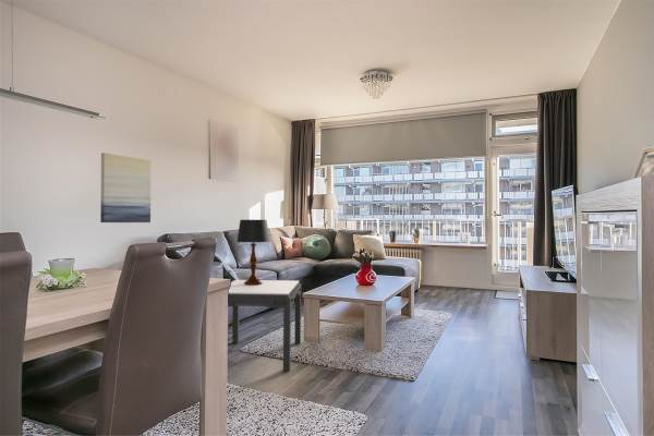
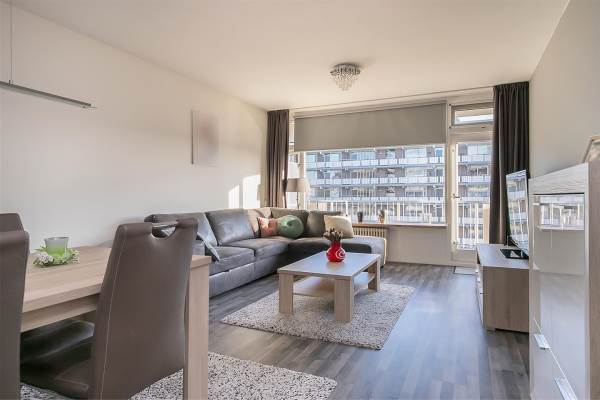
- side table [227,279,302,372]
- wall art [99,152,152,223]
- table lamp [235,219,270,286]
